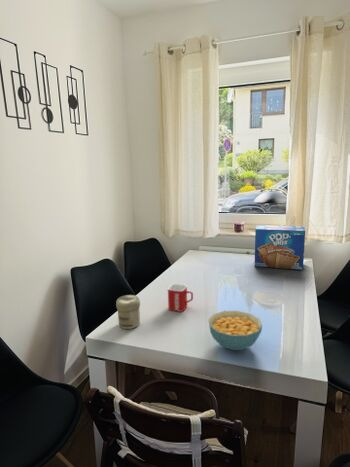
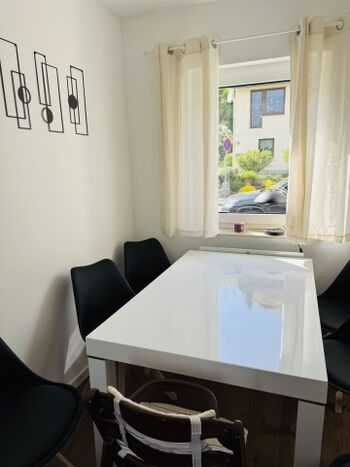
- jar [115,294,141,330]
- cereal bowl [207,310,263,351]
- mug [166,283,194,313]
- toaster pastry box [254,224,306,271]
